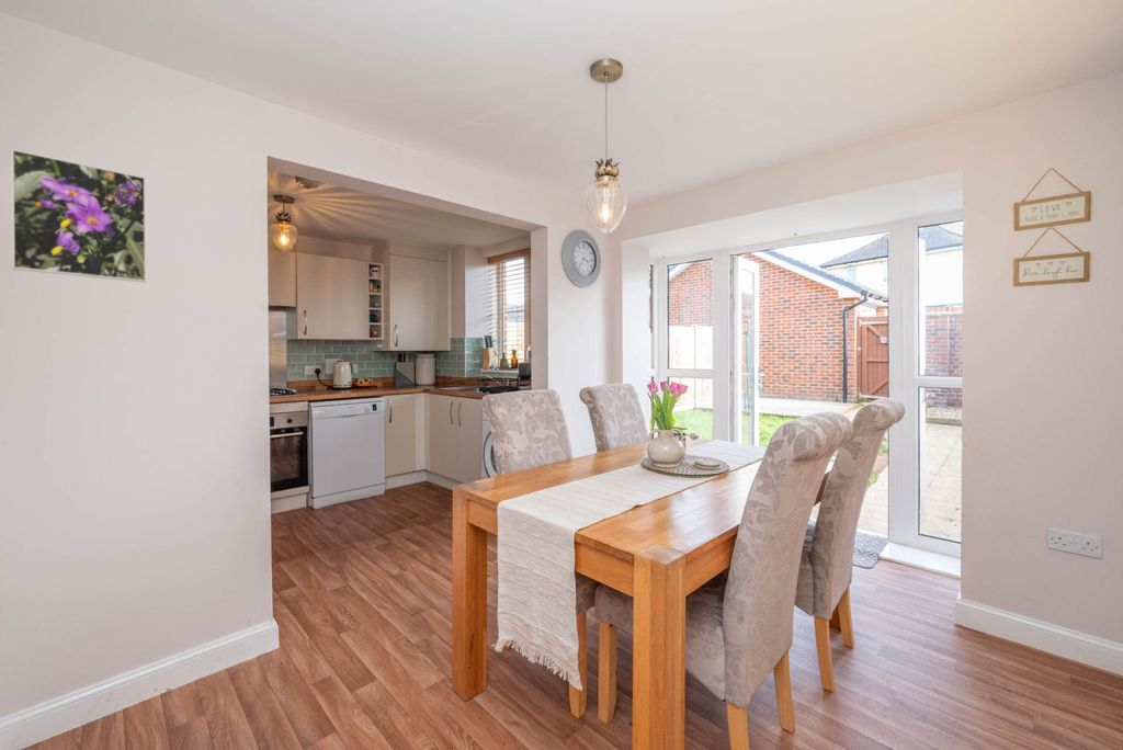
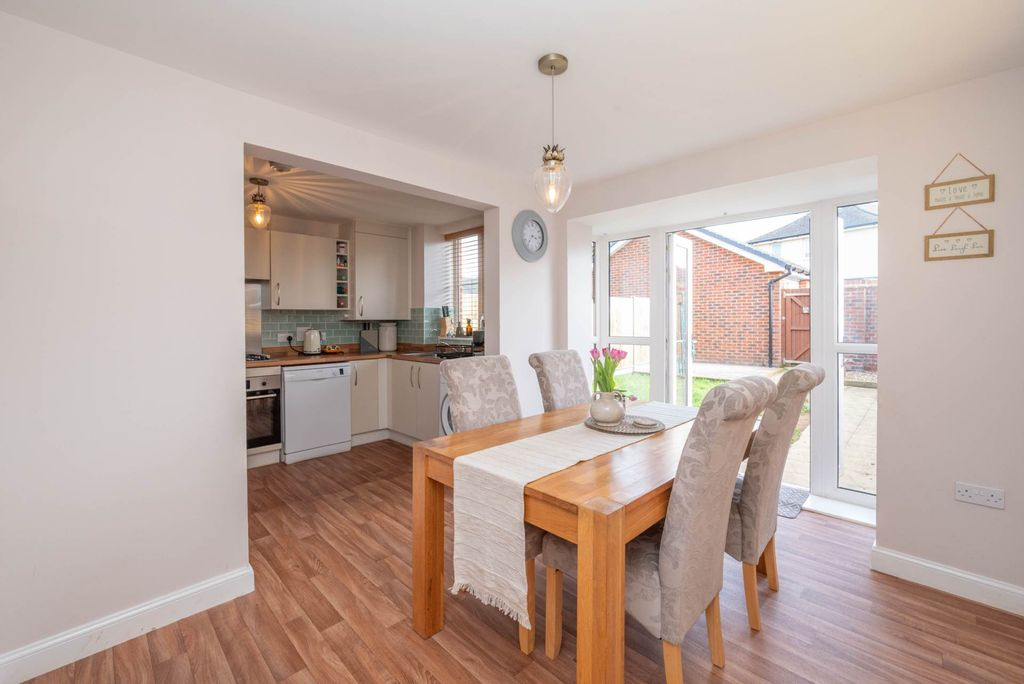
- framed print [11,148,147,283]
